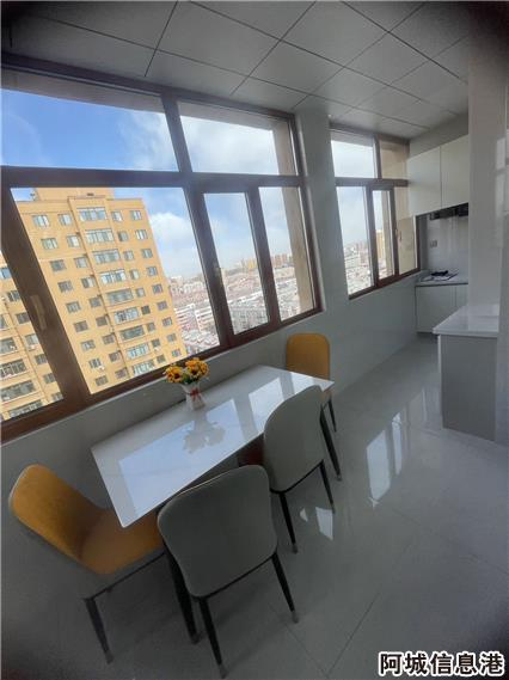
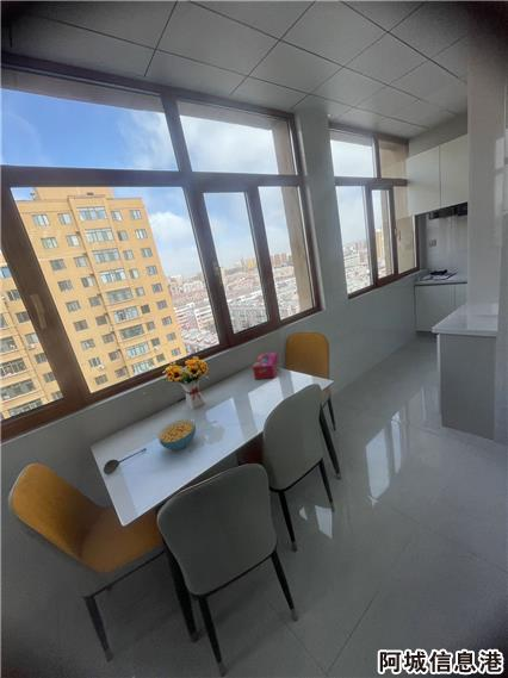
+ cereal bowl [157,418,197,452]
+ soupspoon [103,447,148,475]
+ tissue box [252,352,280,380]
